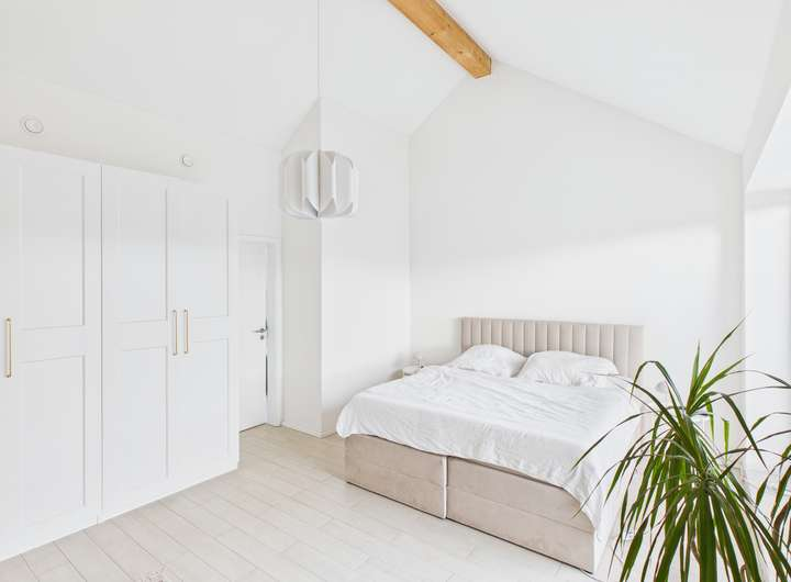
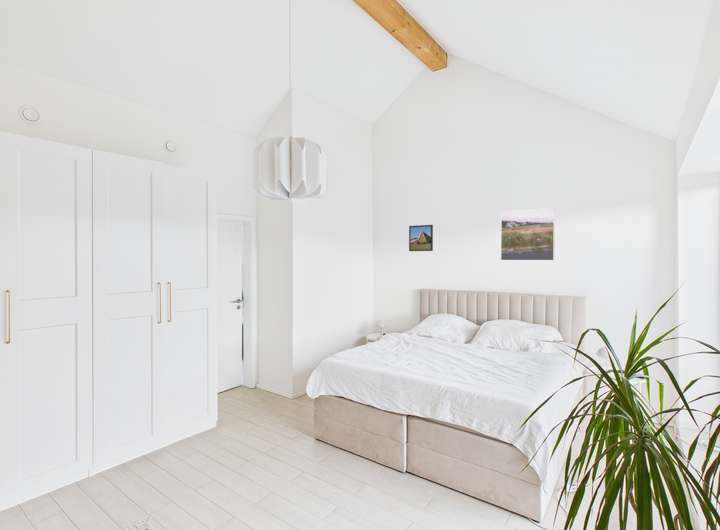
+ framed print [408,224,434,252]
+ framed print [500,207,556,261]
